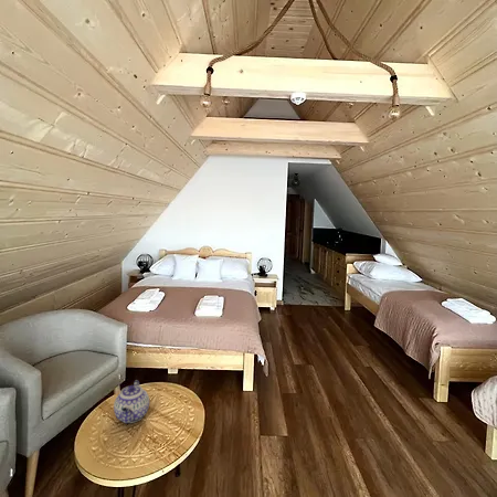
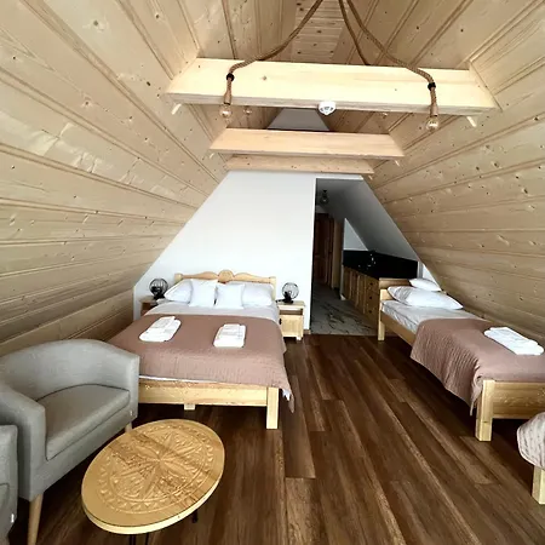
- teapot [113,379,150,424]
